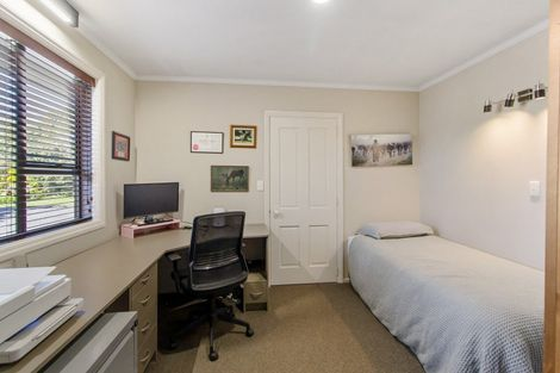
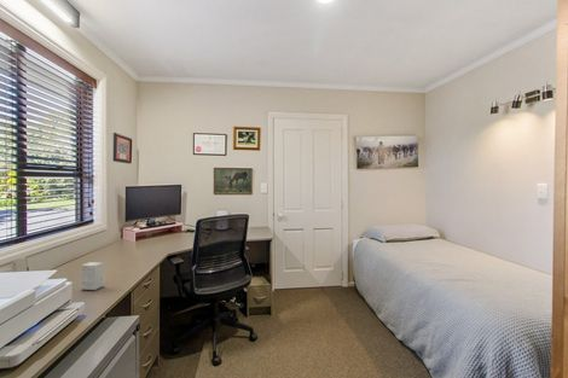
+ small box [80,261,105,291]
